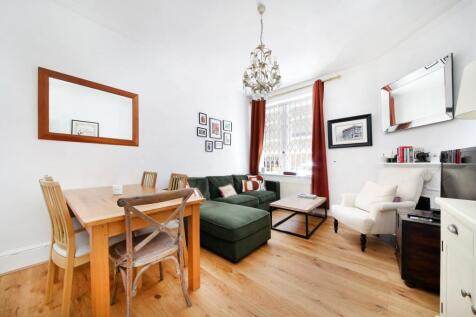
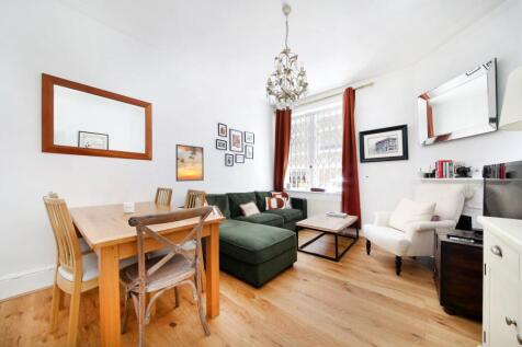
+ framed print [174,143,205,183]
